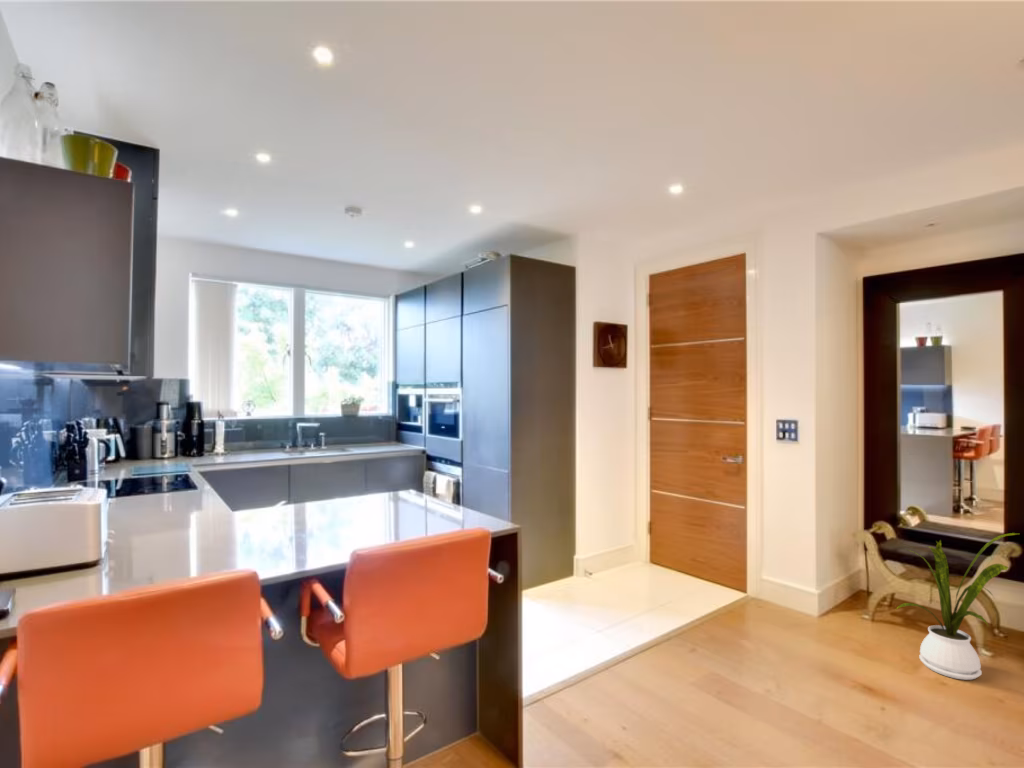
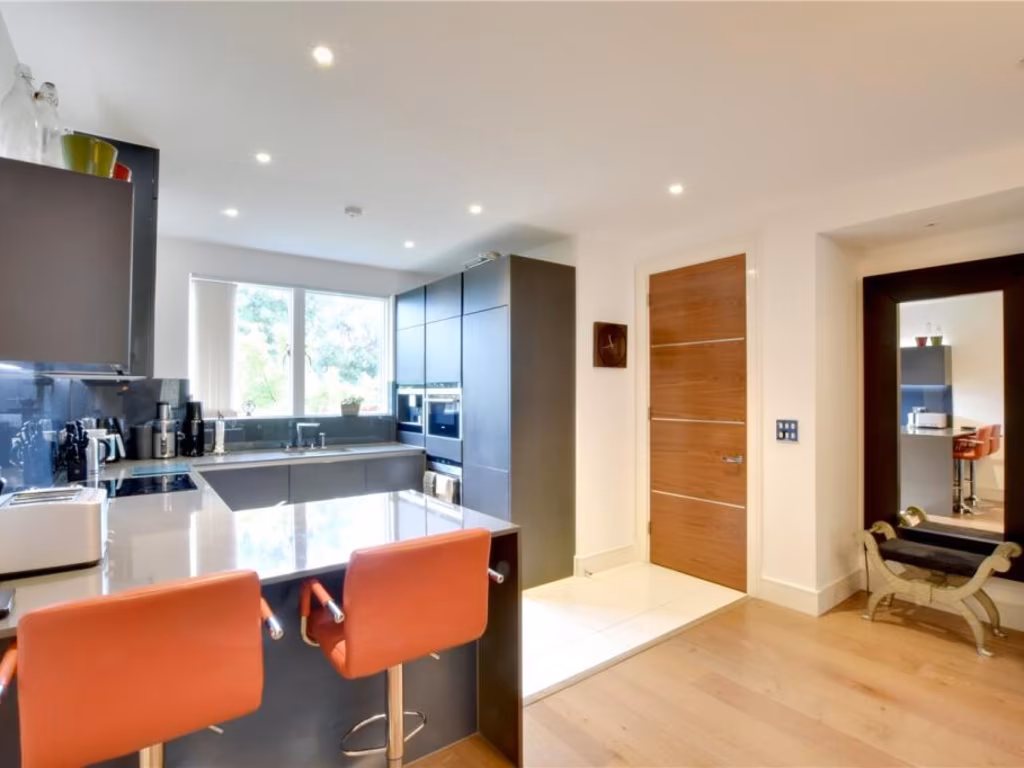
- house plant [895,532,1019,681]
